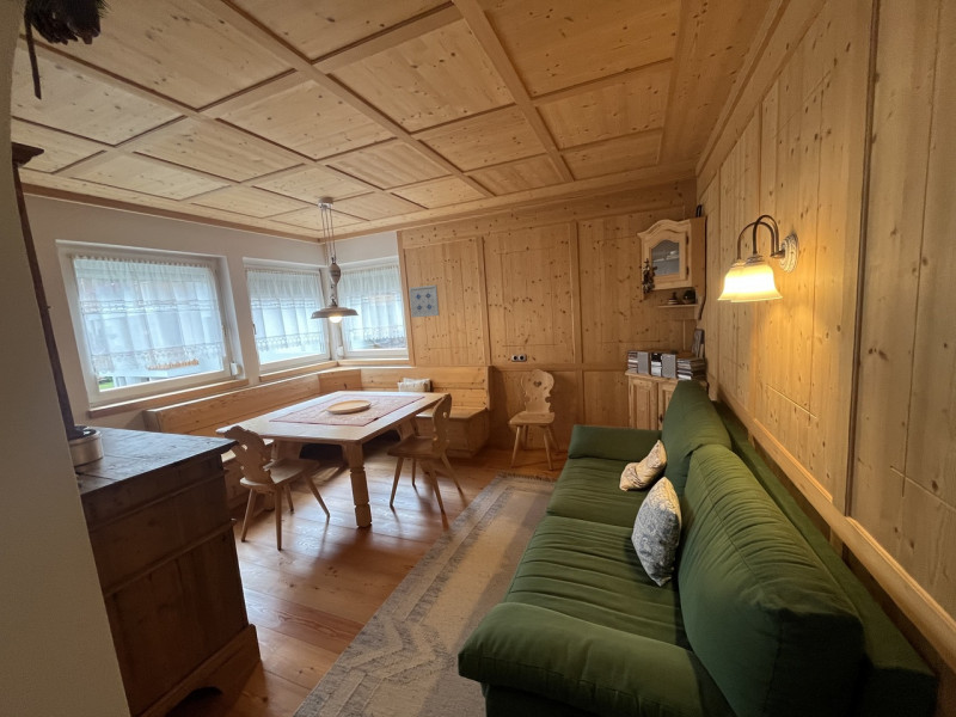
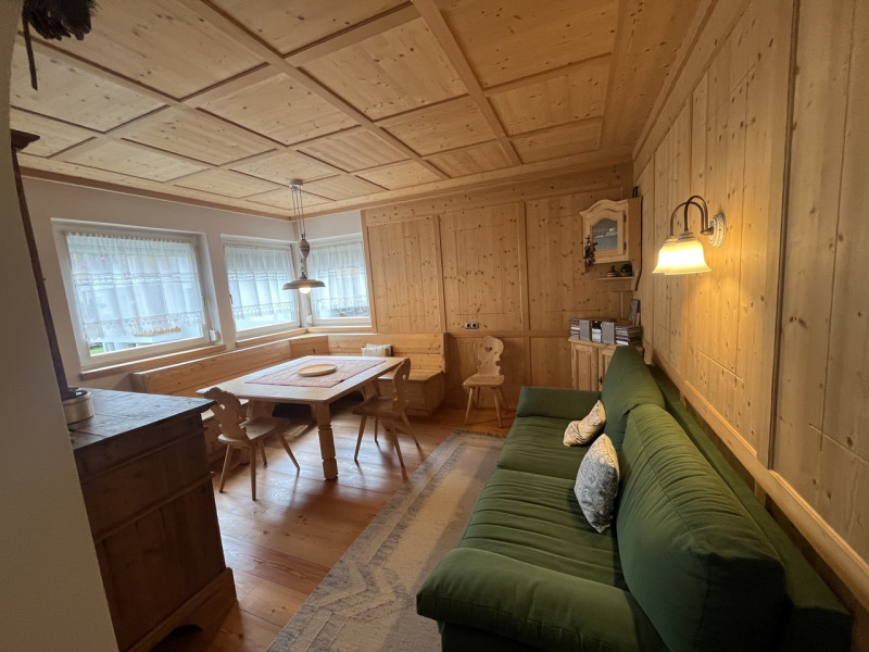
- wall art [407,284,441,319]
